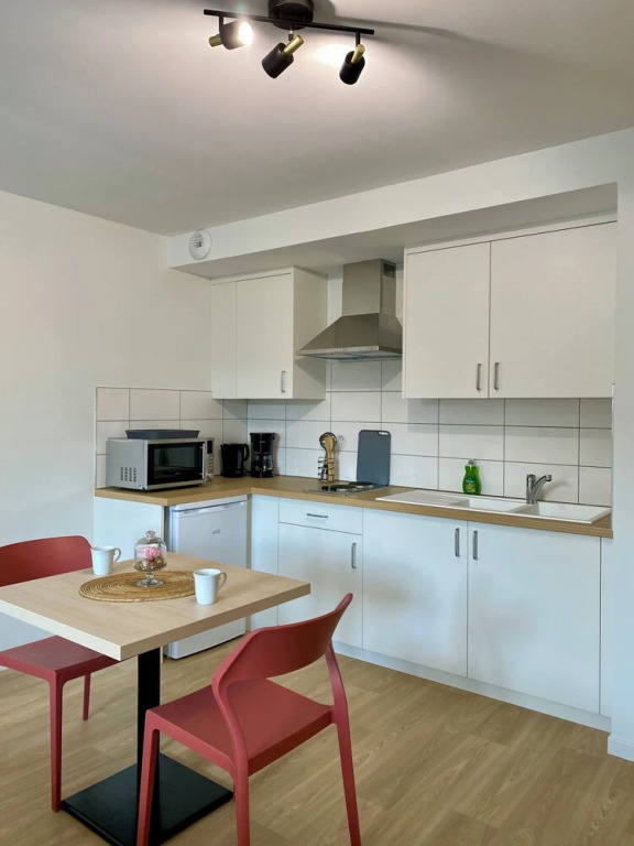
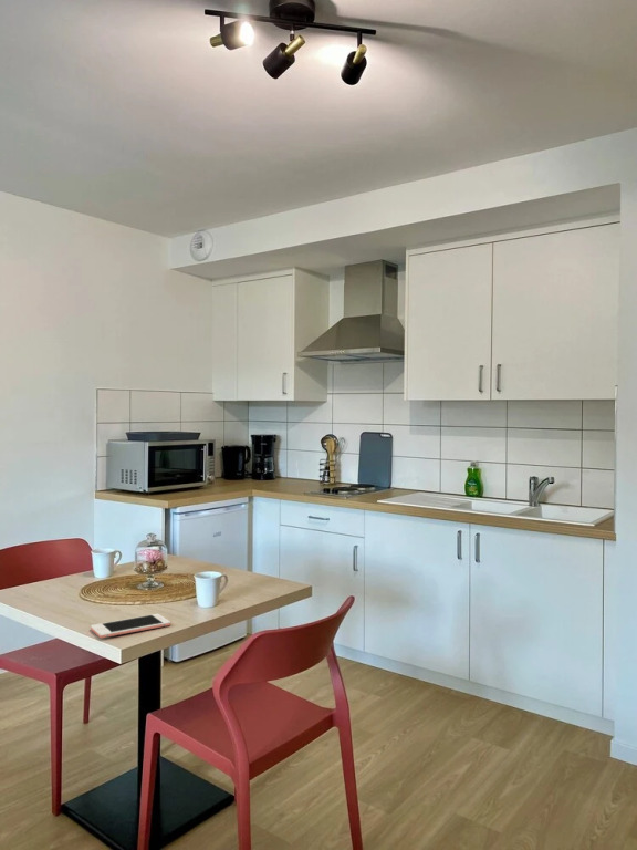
+ cell phone [90,613,171,639]
